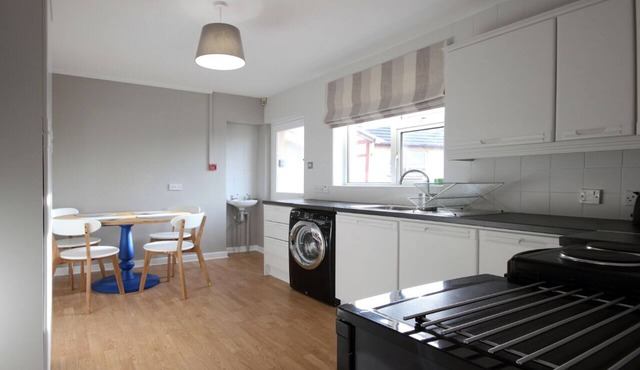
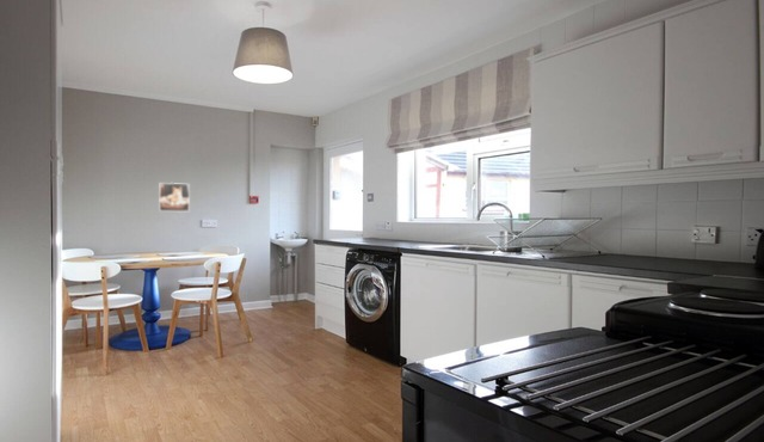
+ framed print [158,182,191,213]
